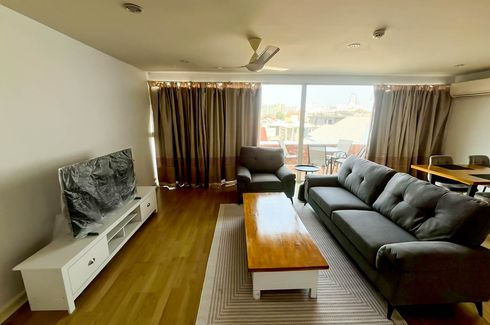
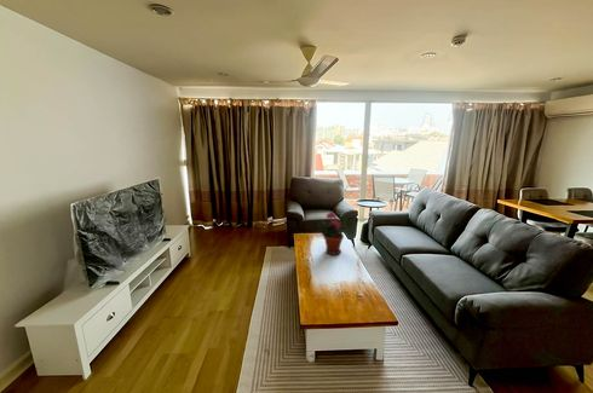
+ potted plant [319,210,345,256]
